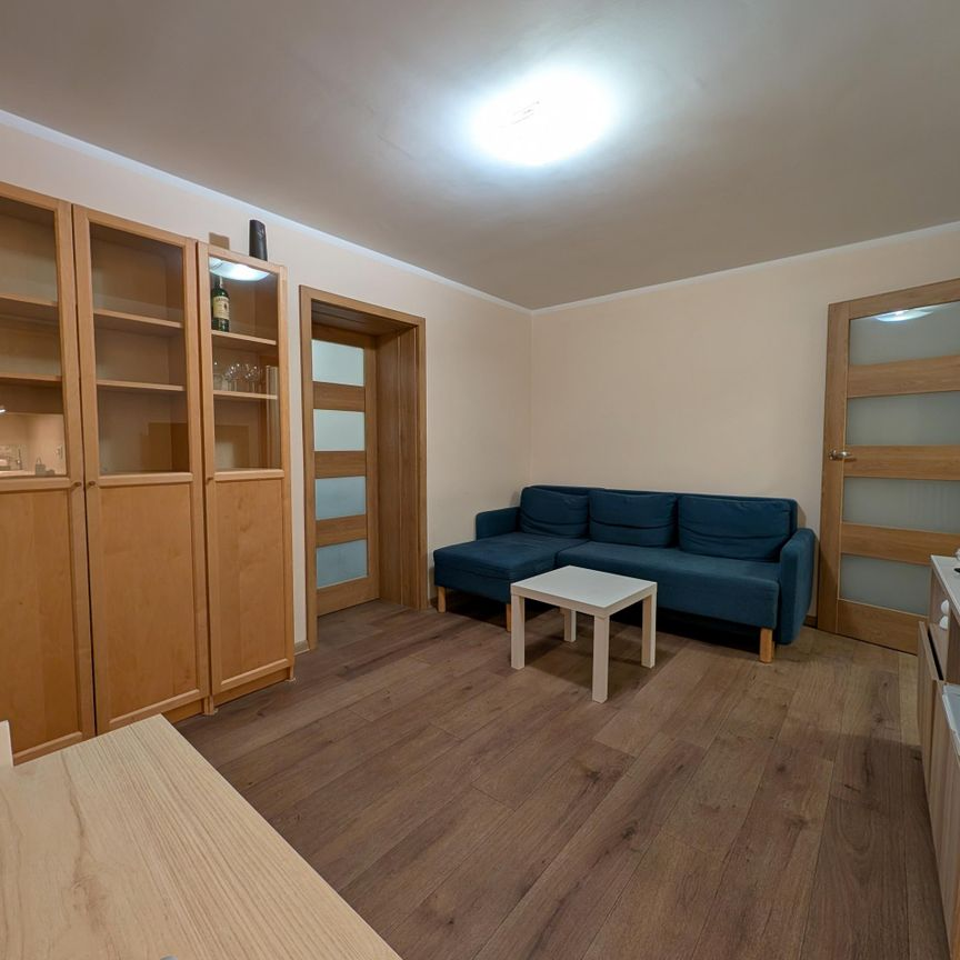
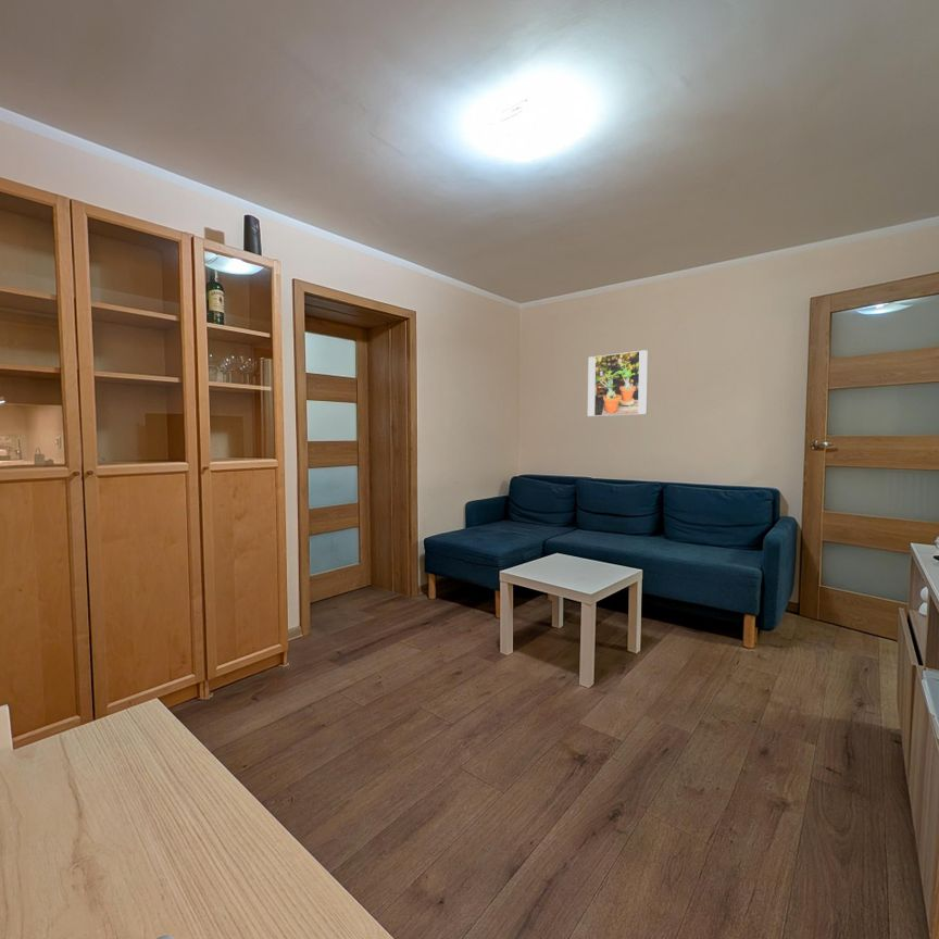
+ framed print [587,349,650,417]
